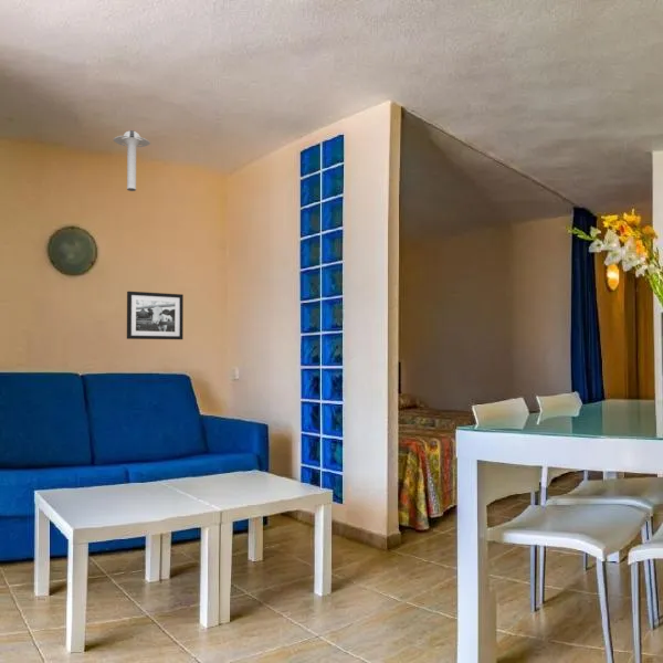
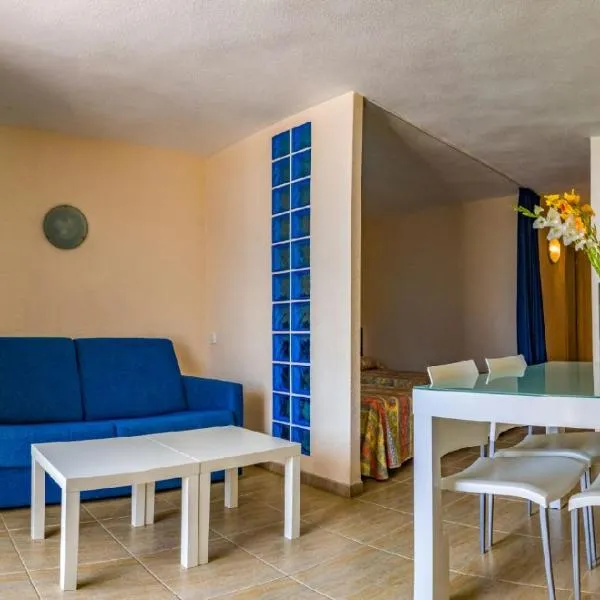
- ceiling light [113,129,151,192]
- picture frame [126,291,185,340]
